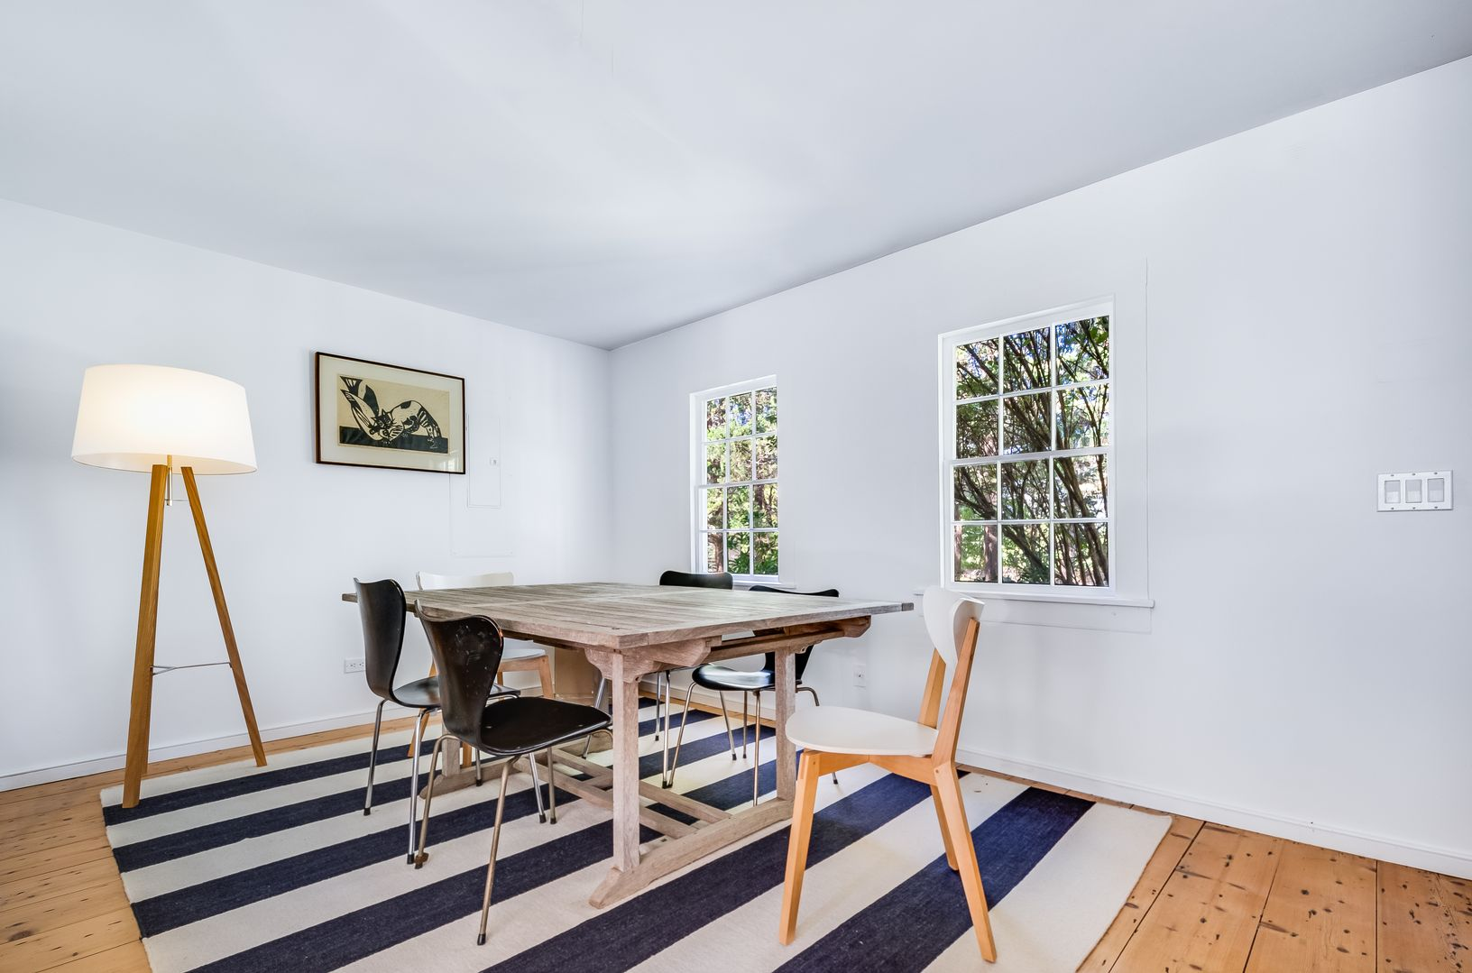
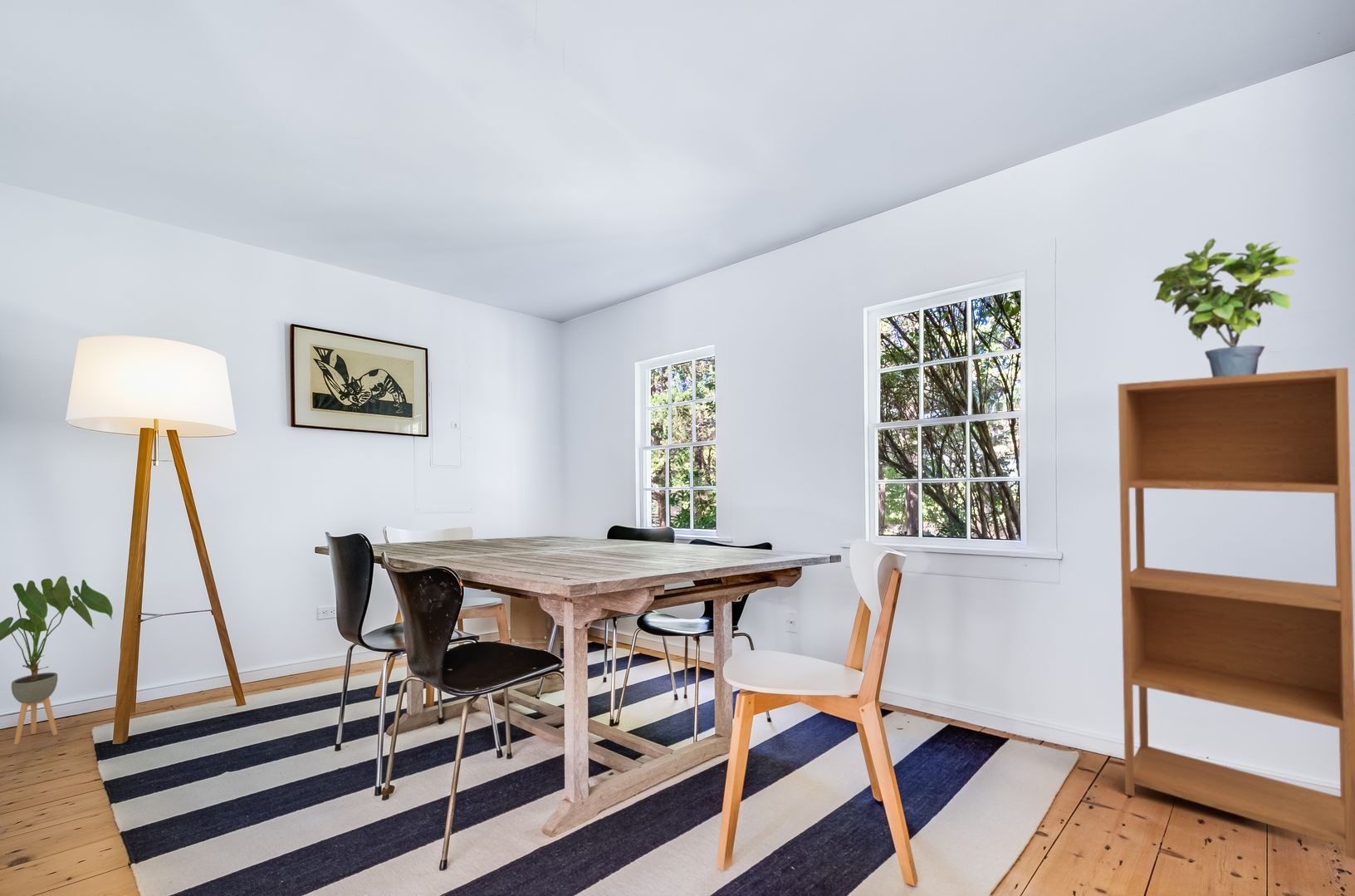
+ house plant [0,575,114,745]
+ bookcase [1118,367,1355,860]
+ potted plant [1152,237,1300,377]
